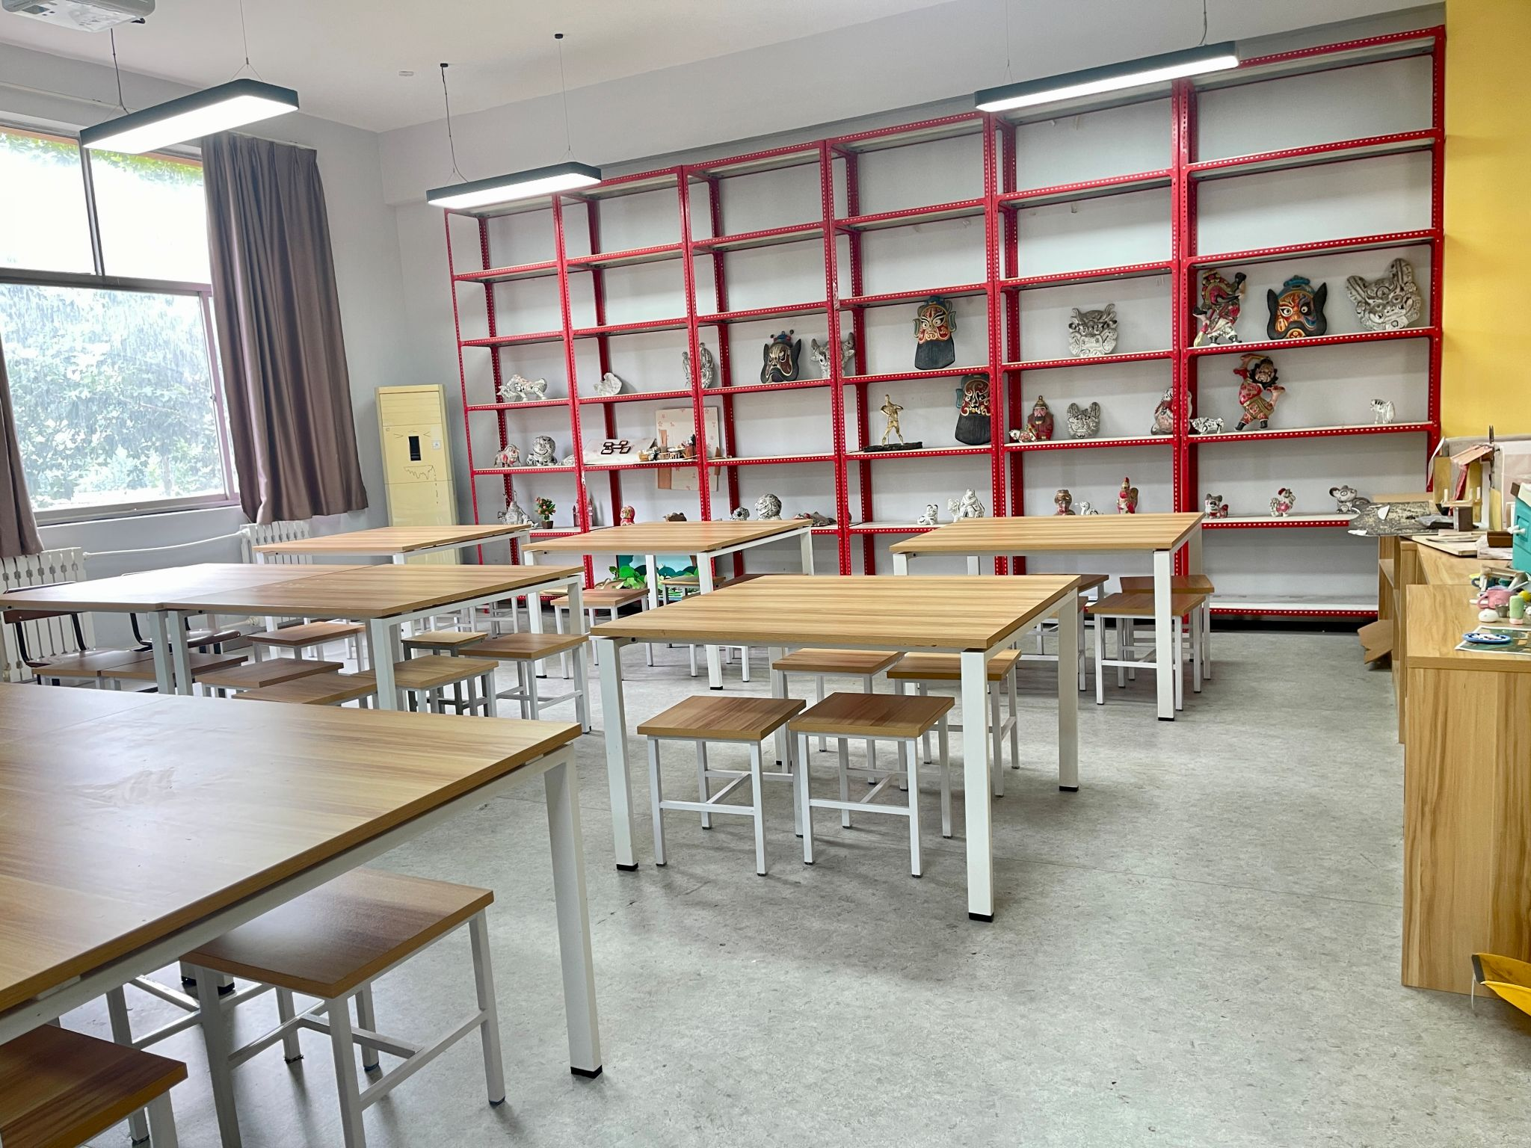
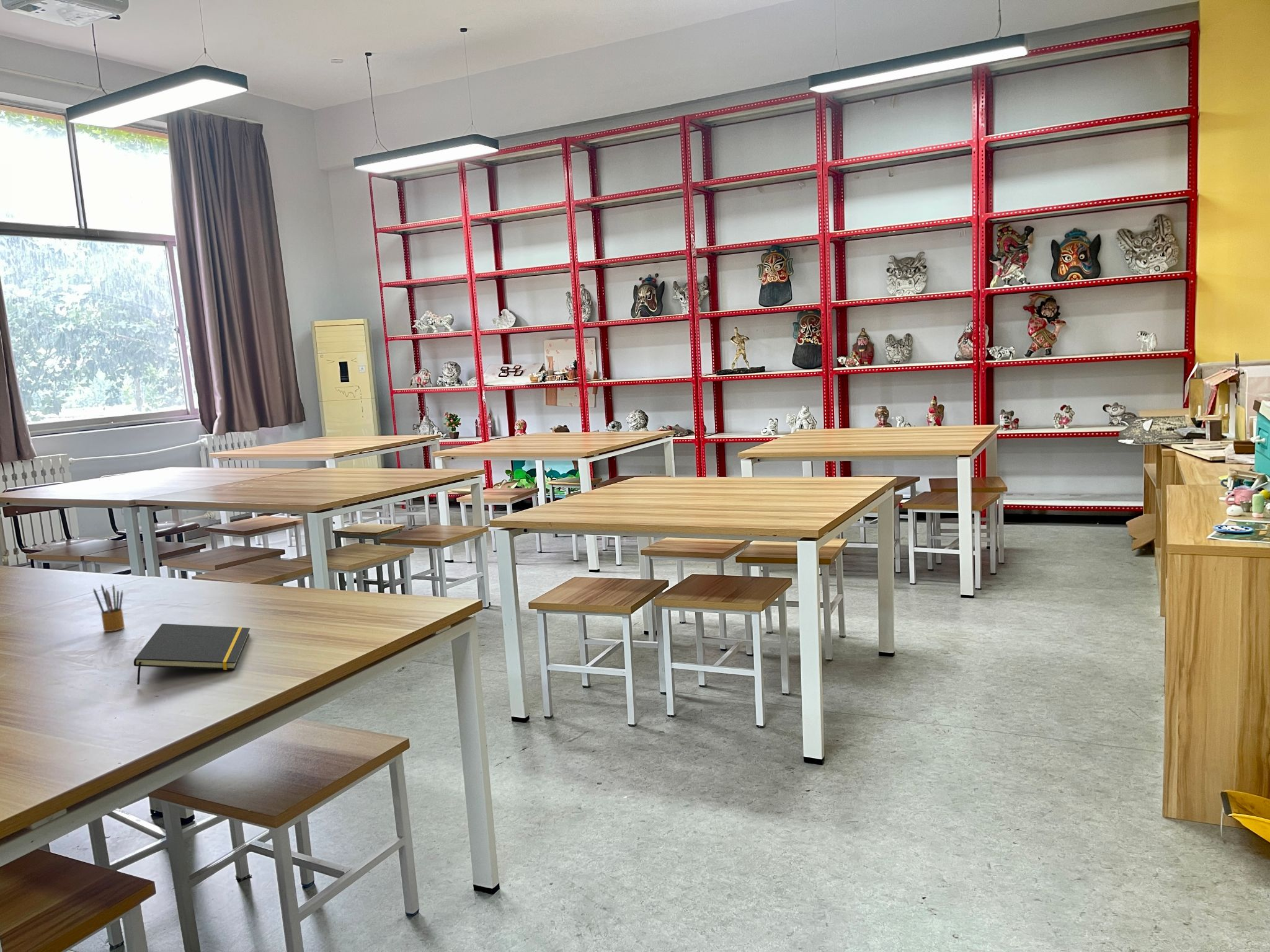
+ pencil box [93,583,125,632]
+ notepad [133,623,251,685]
